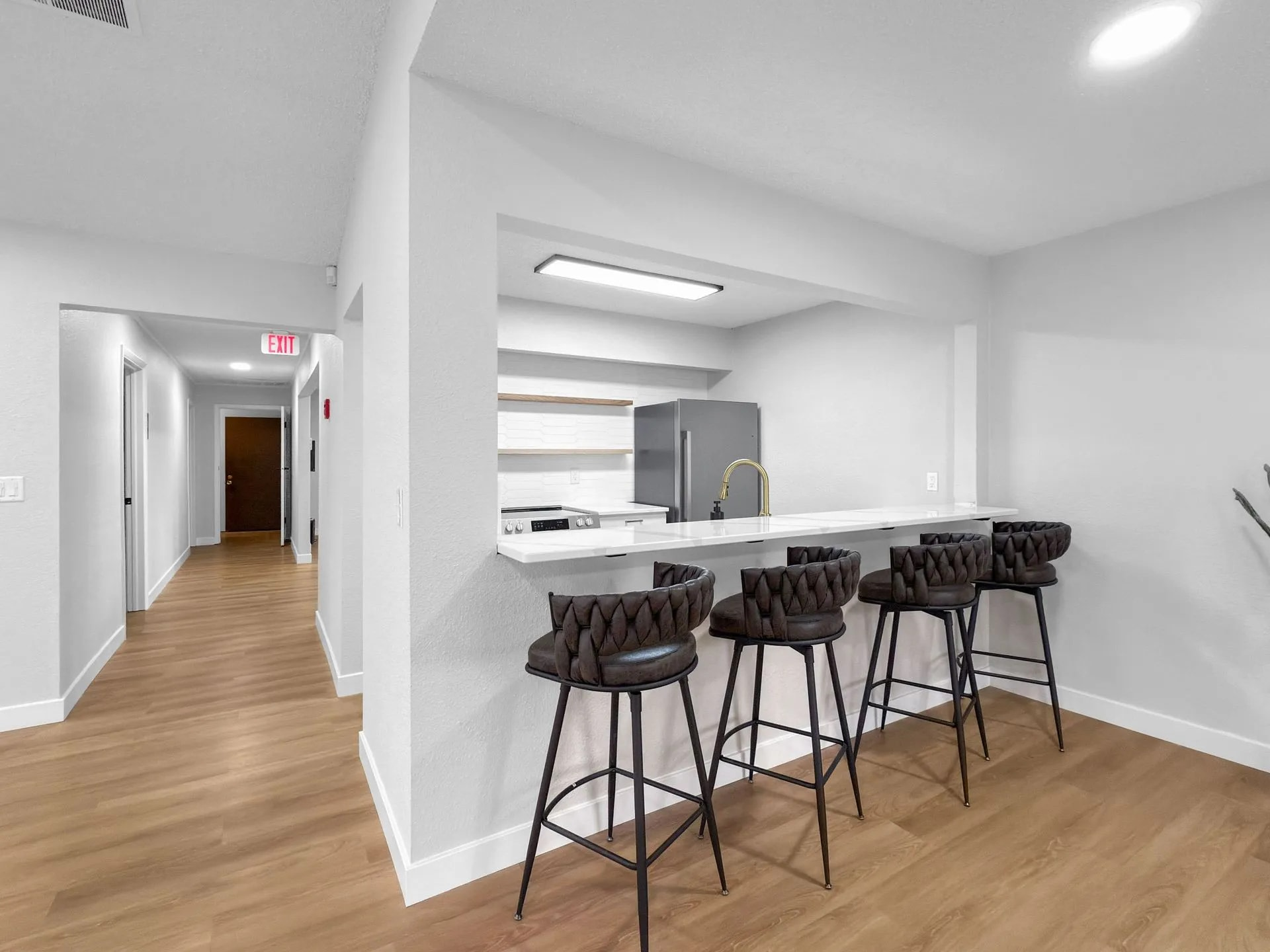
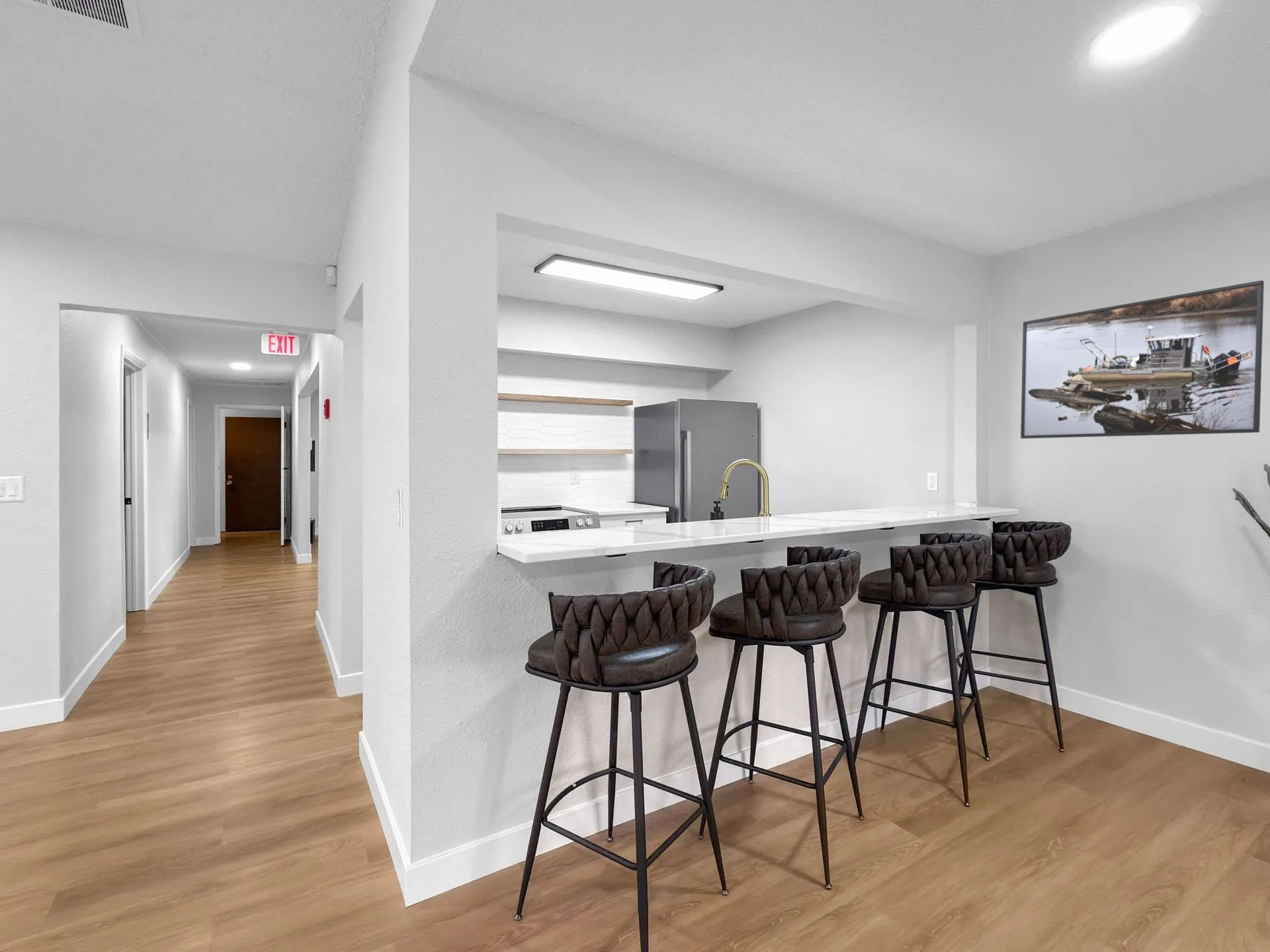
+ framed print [1020,280,1265,439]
